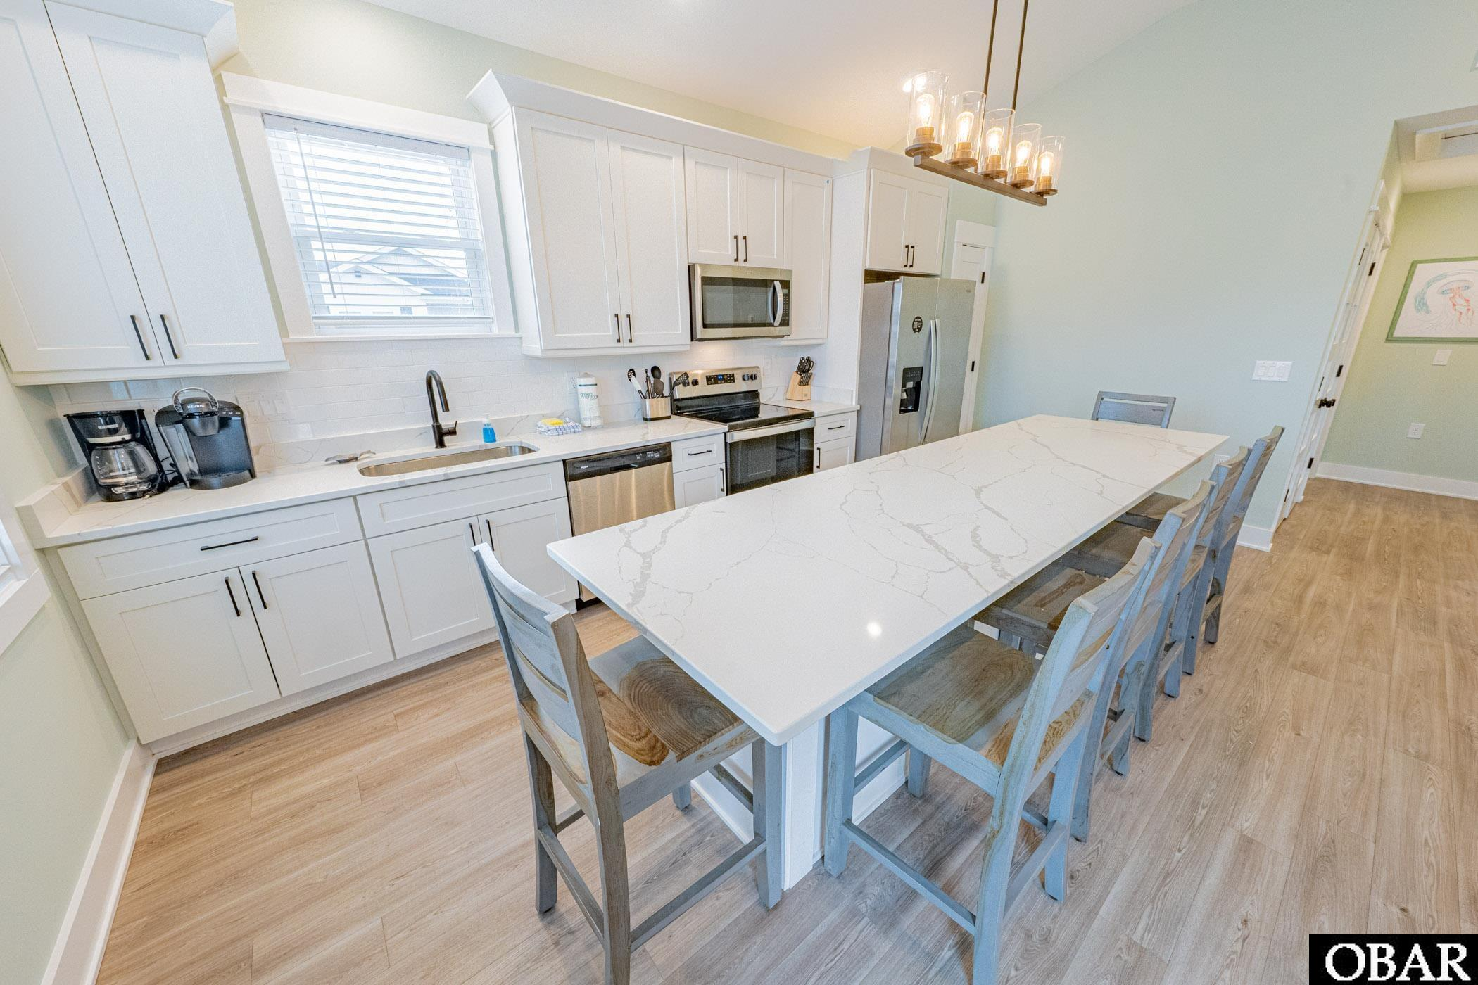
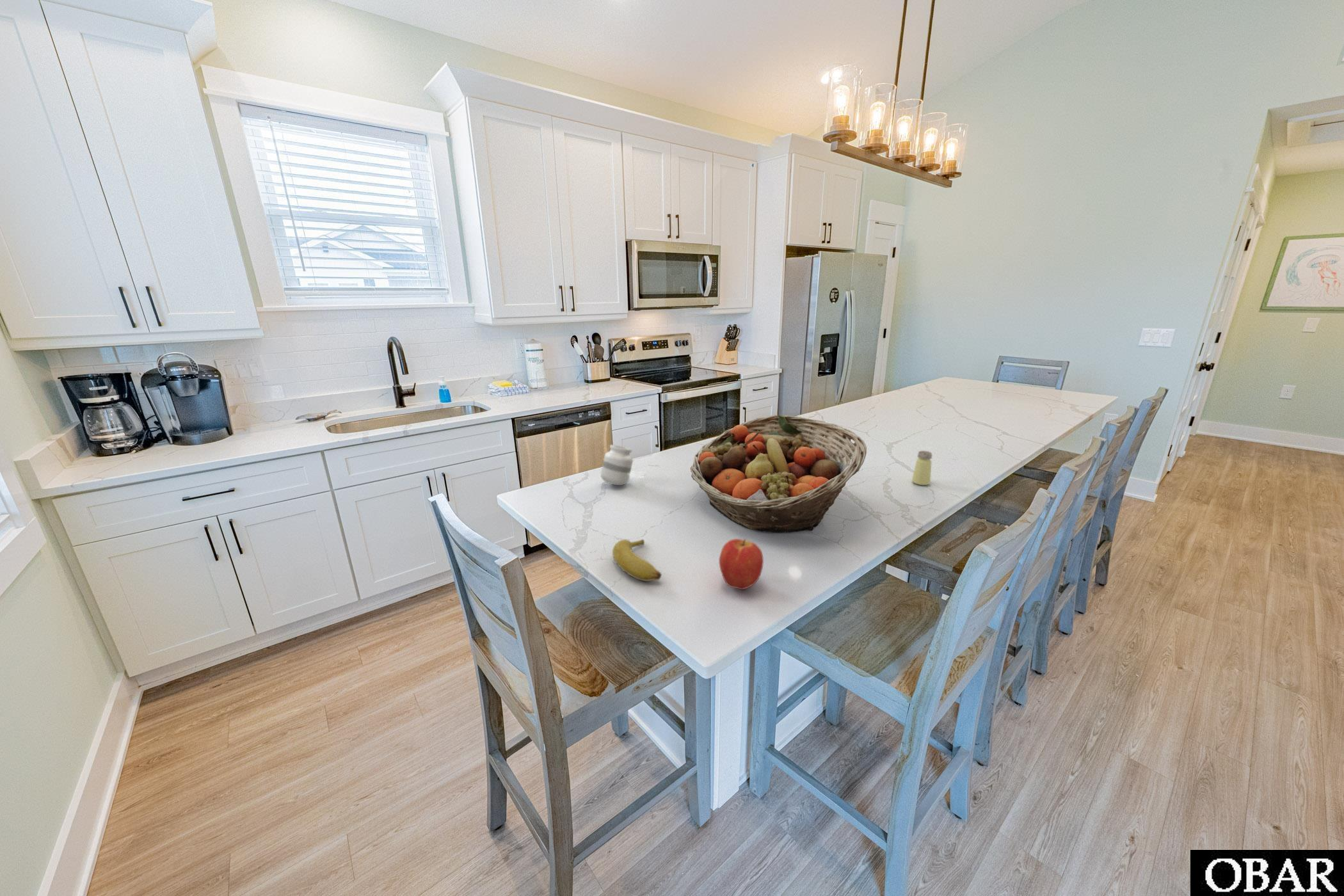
+ banana [612,539,662,582]
+ fruit basket [690,414,867,533]
+ jar [600,444,645,486]
+ saltshaker [911,450,933,486]
+ apple [718,538,764,590]
